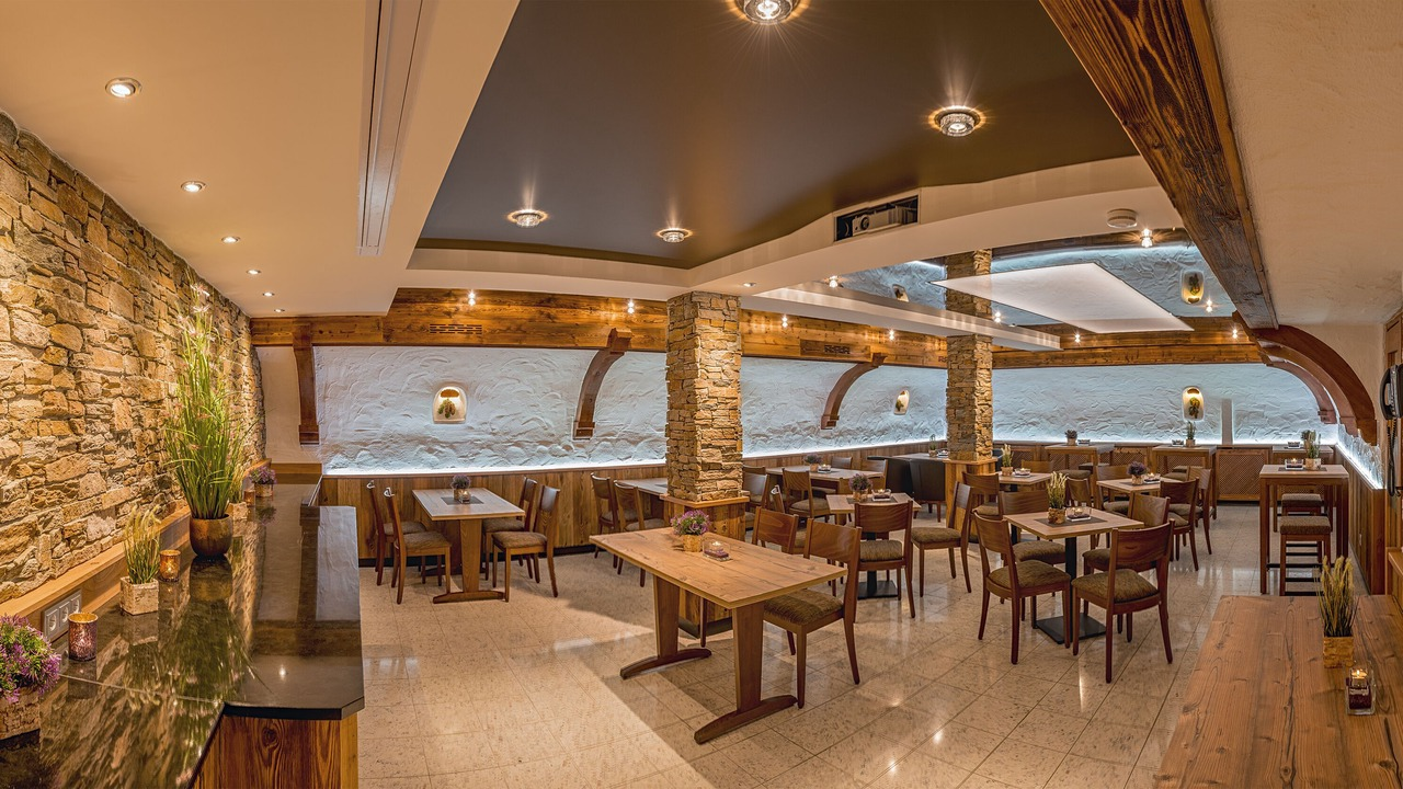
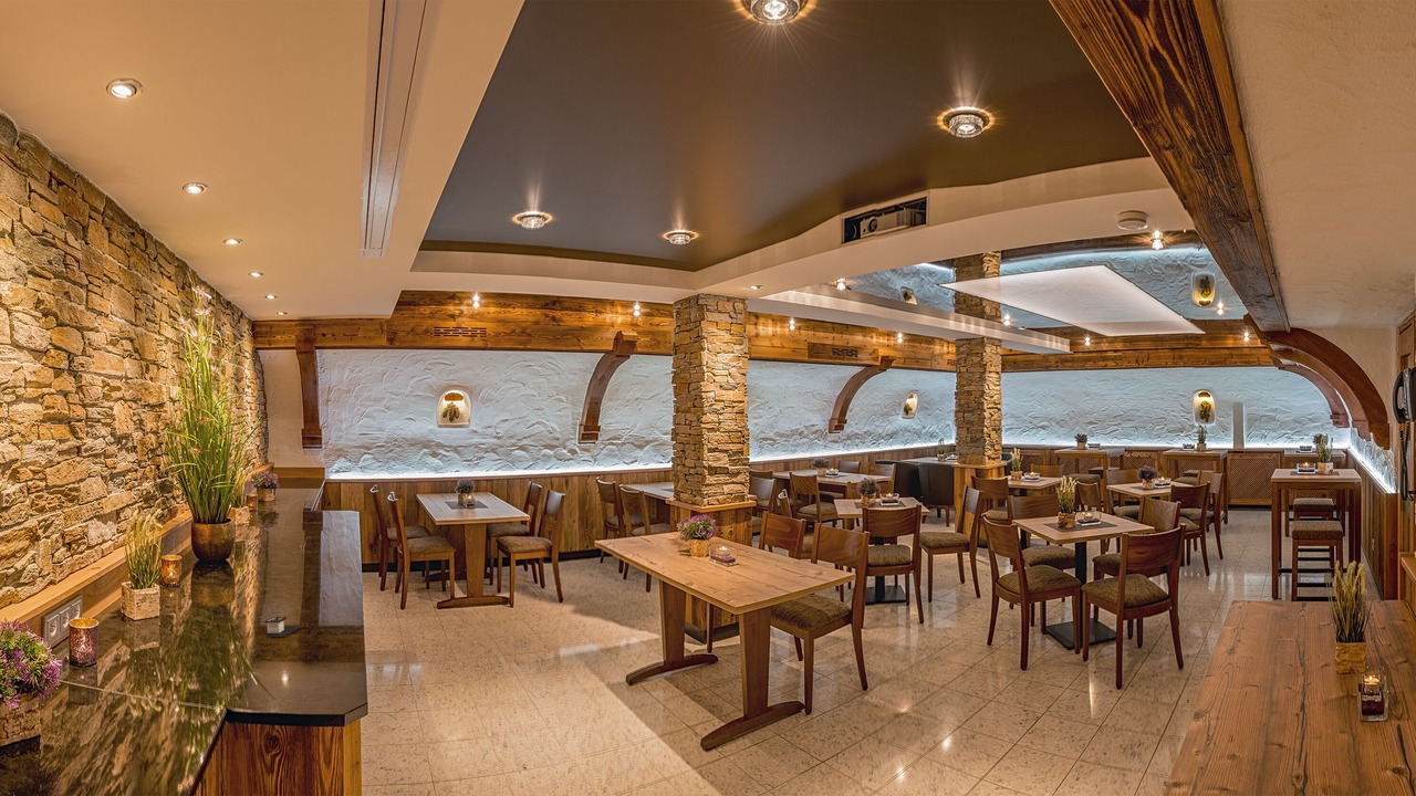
+ architectural model [263,615,303,638]
